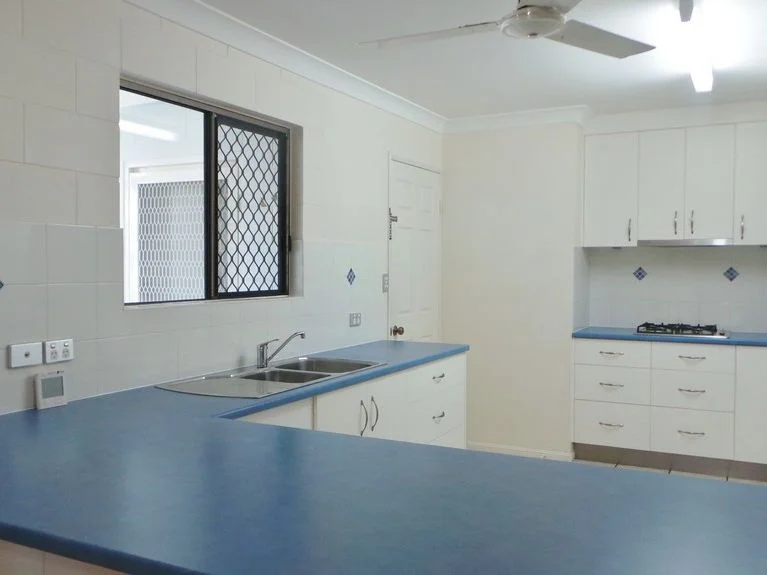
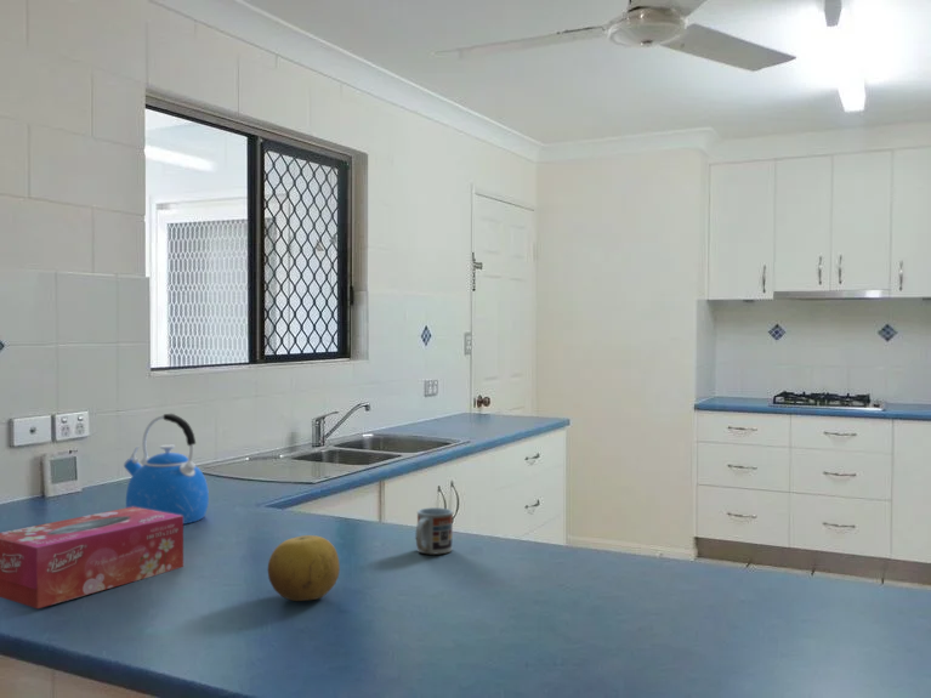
+ tissue box [0,506,185,609]
+ cup [415,506,454,556]
+ fruit [267,534,341,602]
+ kettle [123,413,210,526]
